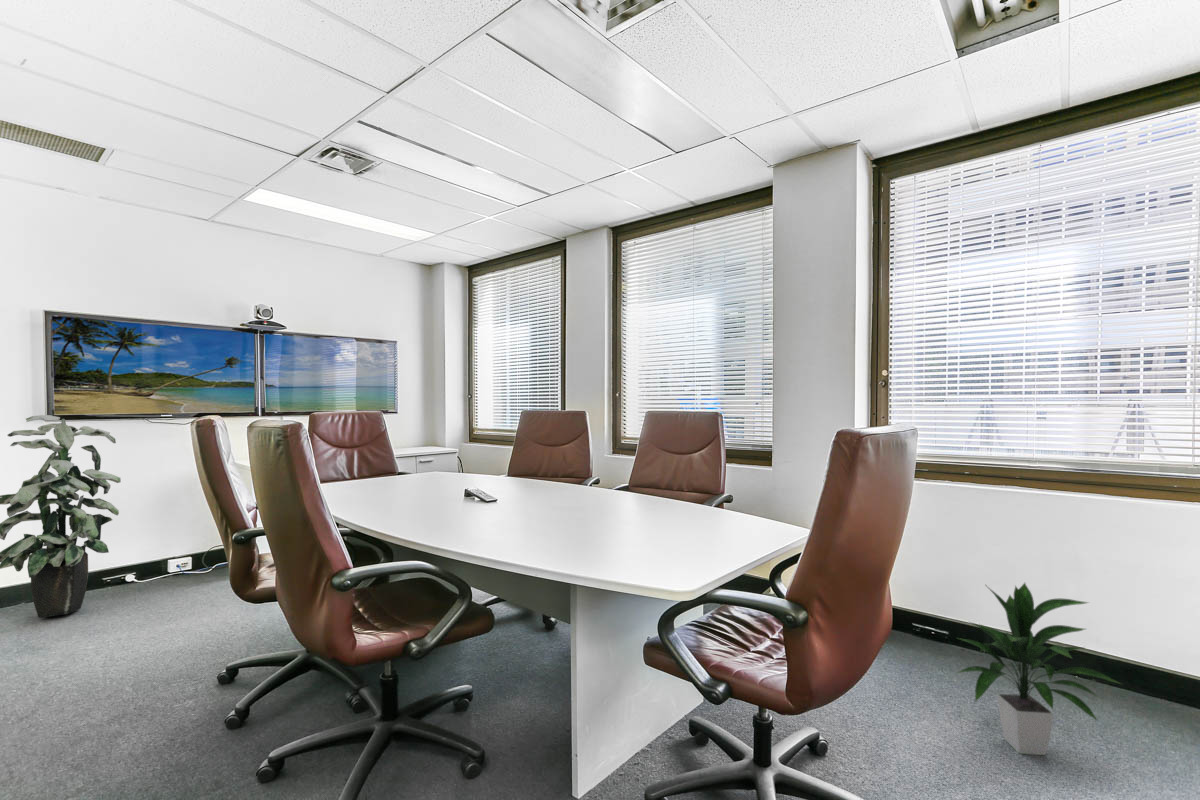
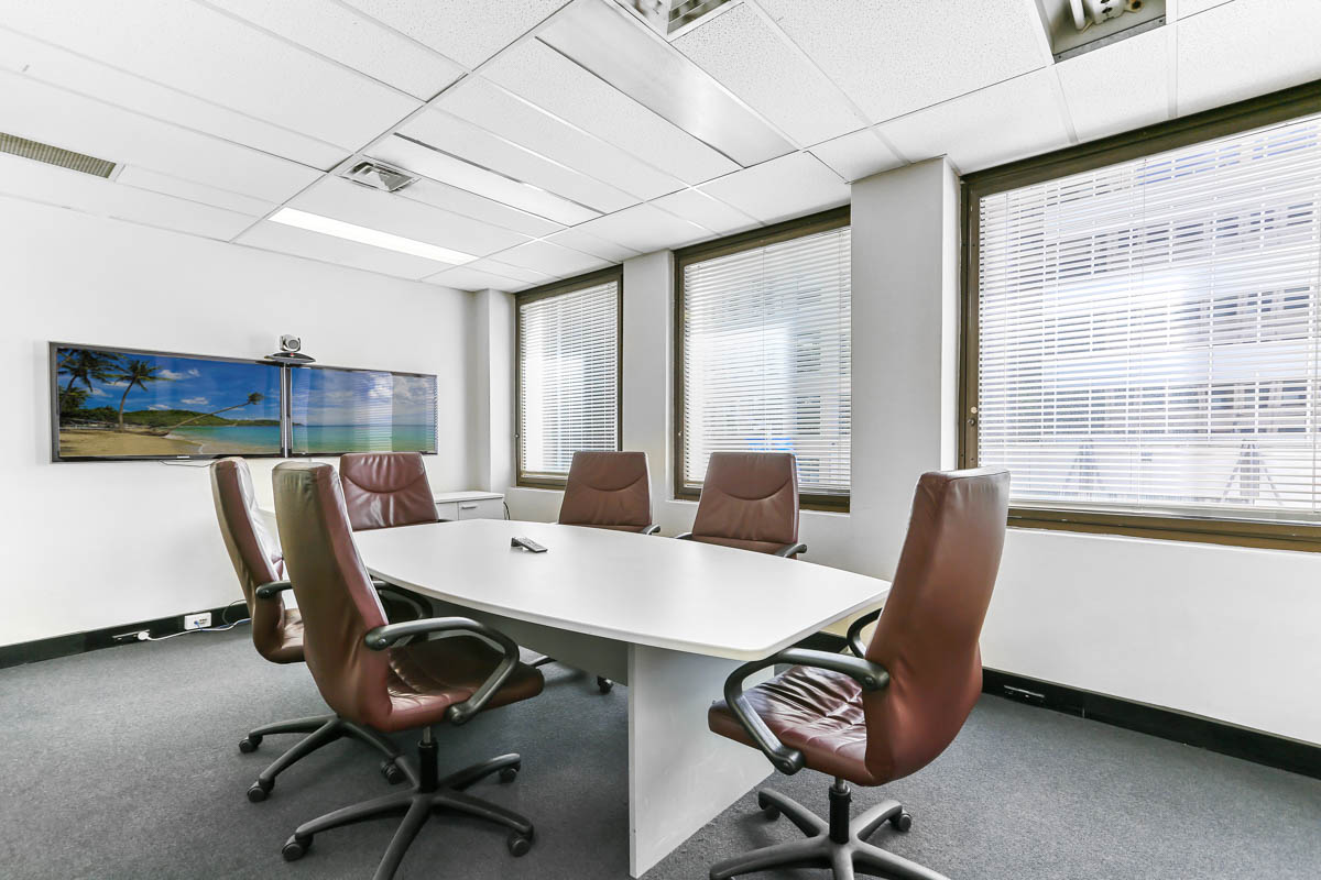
- indoor plant [954,582,1122,756]
- indoor plant [0,414,121,619]
